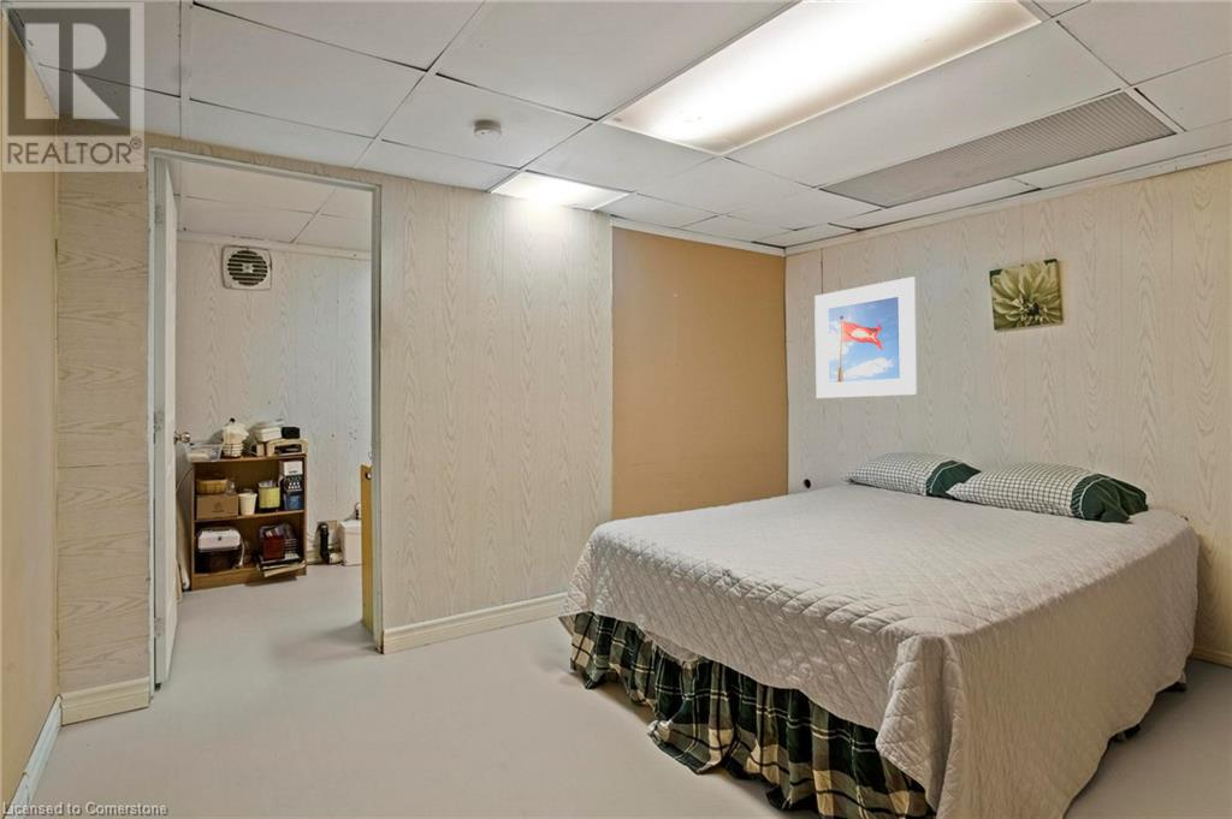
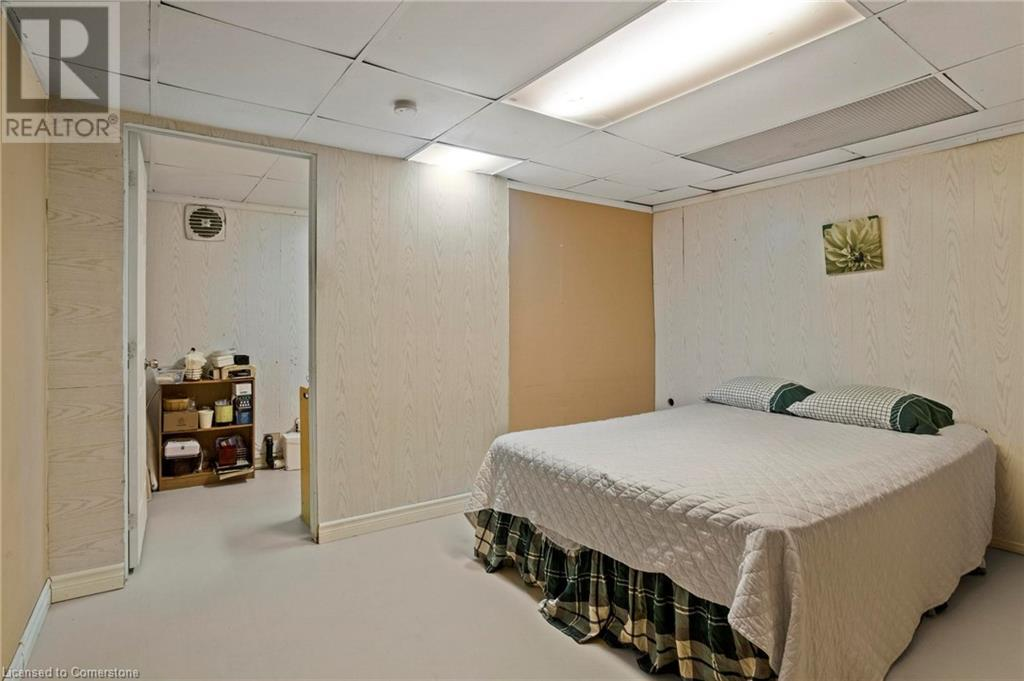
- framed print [813,275,919,399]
